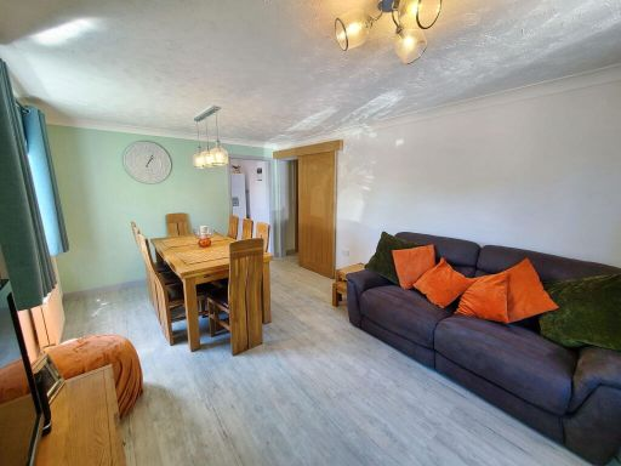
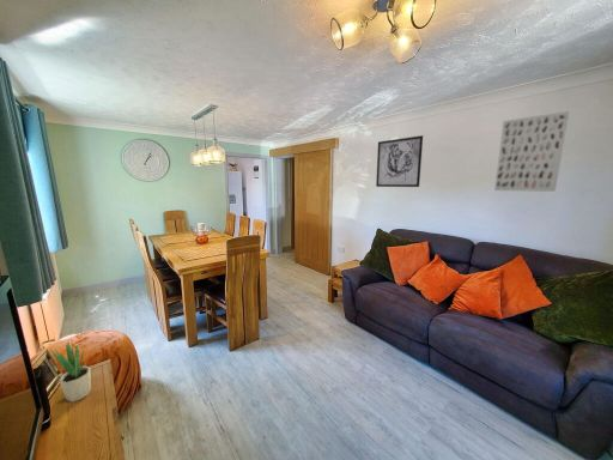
+ wall art [375,134,424,188]
+ potted plant [49,337,92,402]
+ wall art [493,110,570,193]
